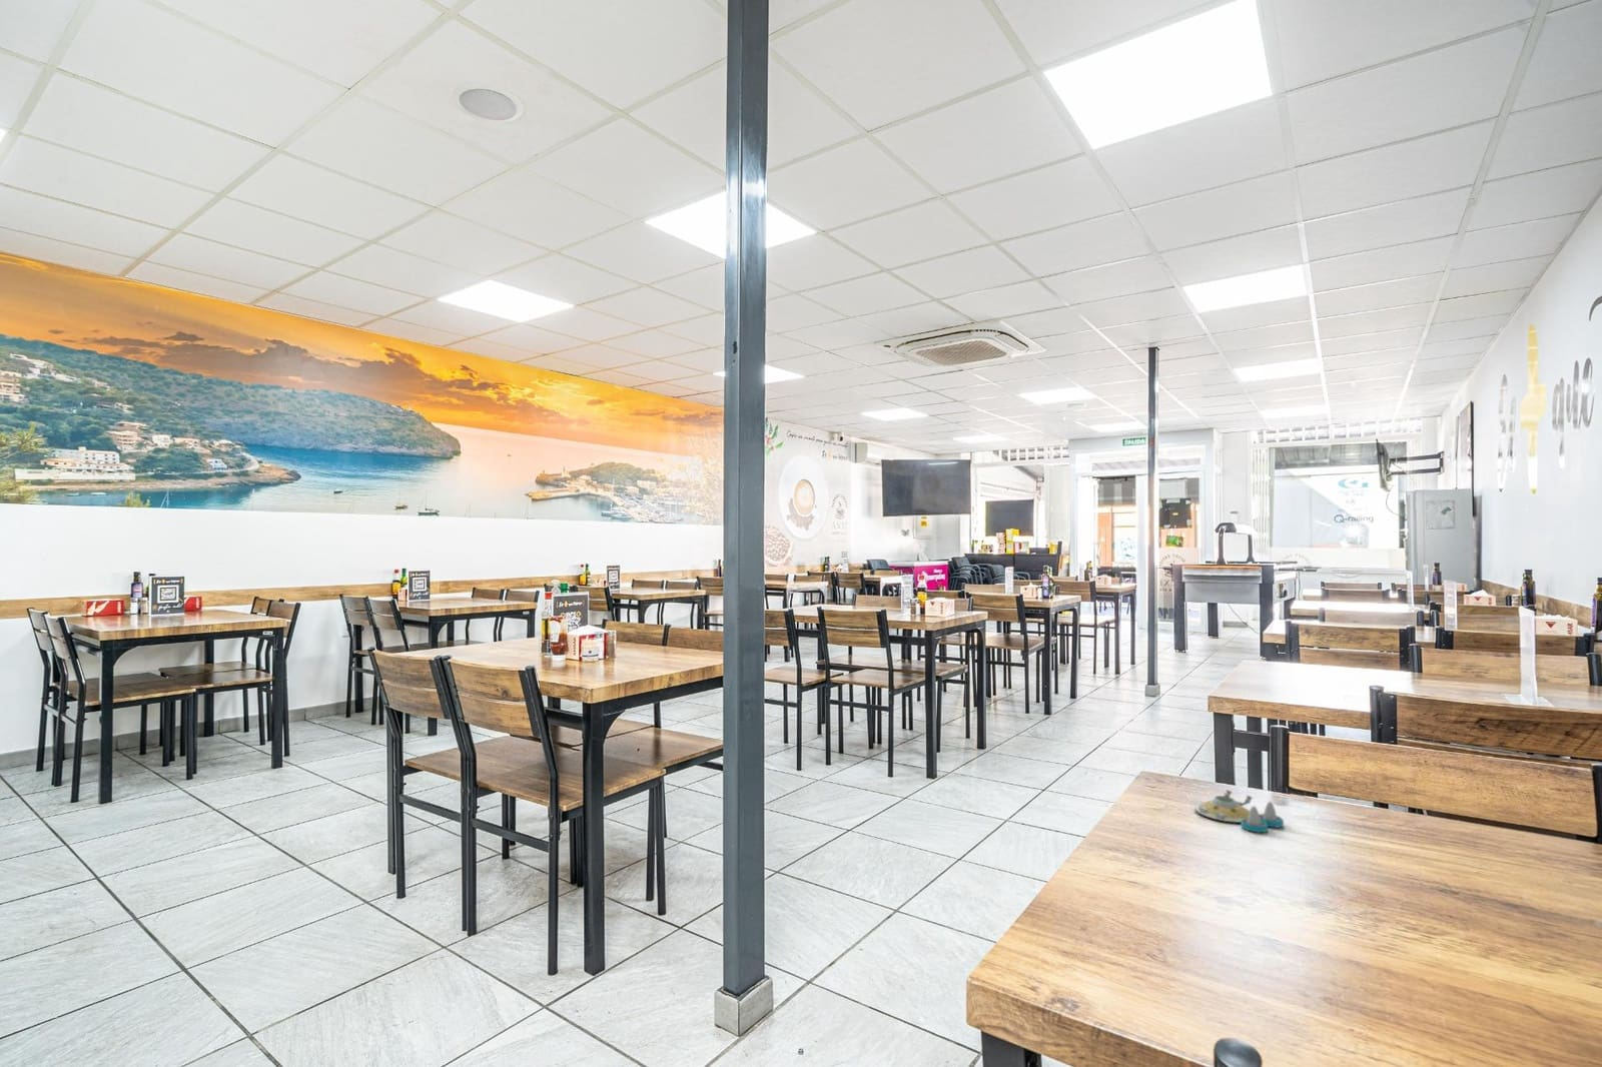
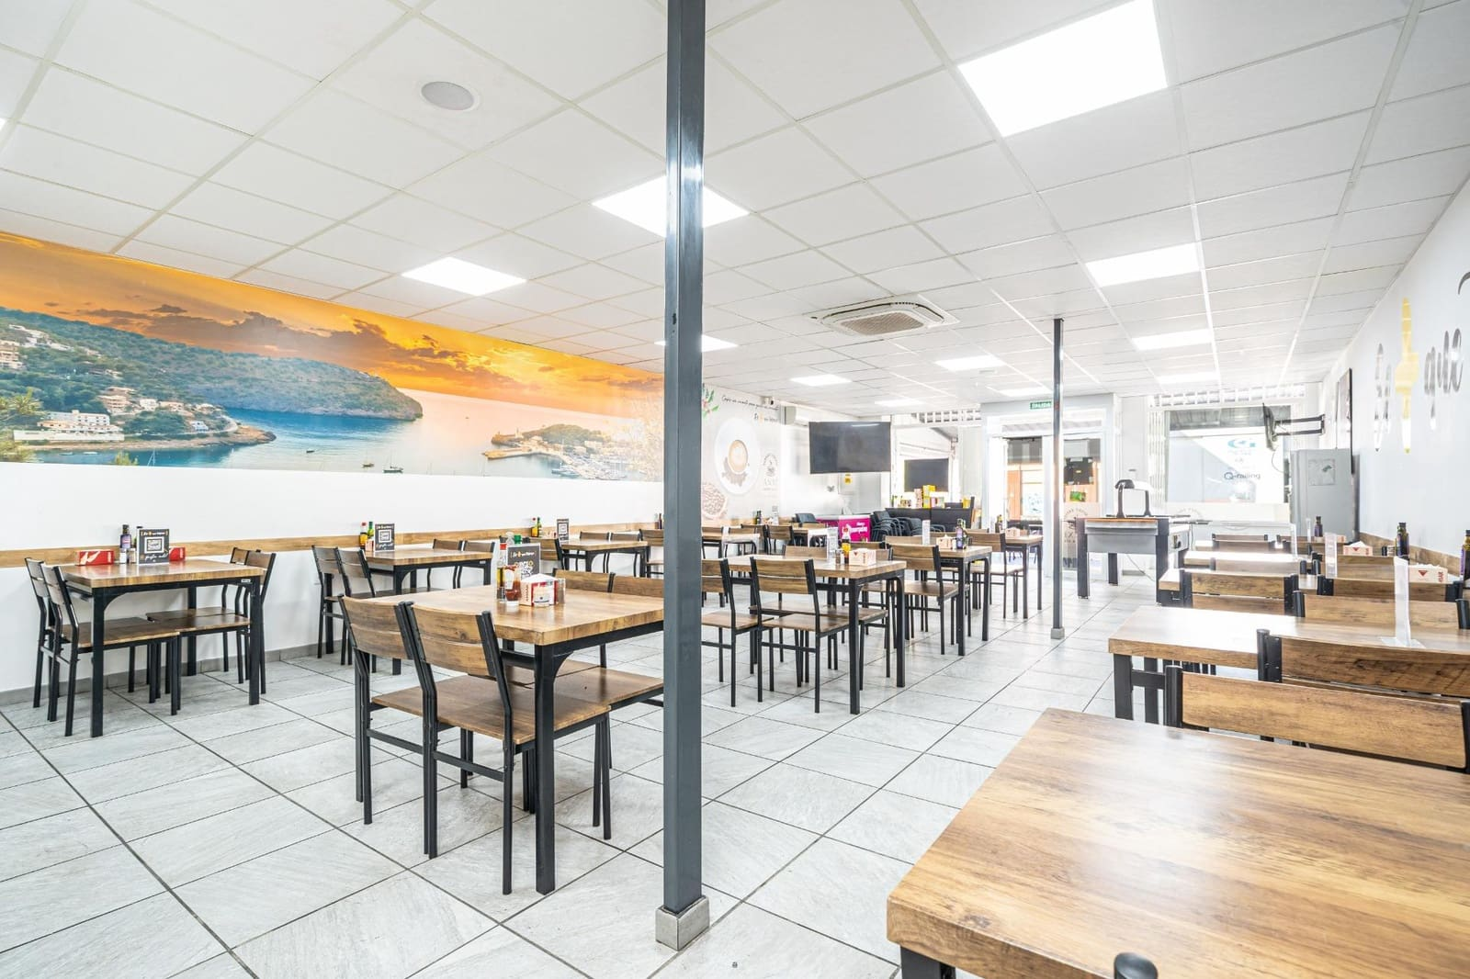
- salt and pepper shaker set [1193,788,1285,834]
